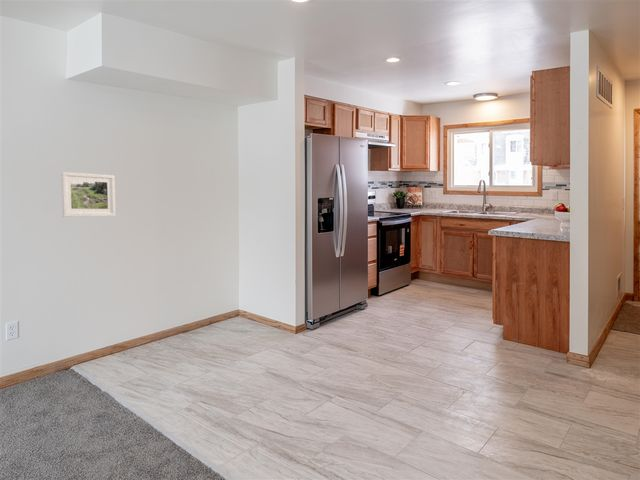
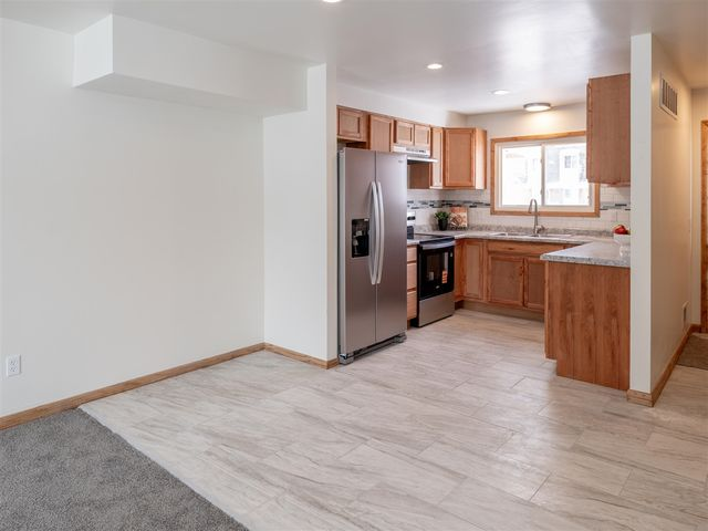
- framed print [60,171,117,218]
